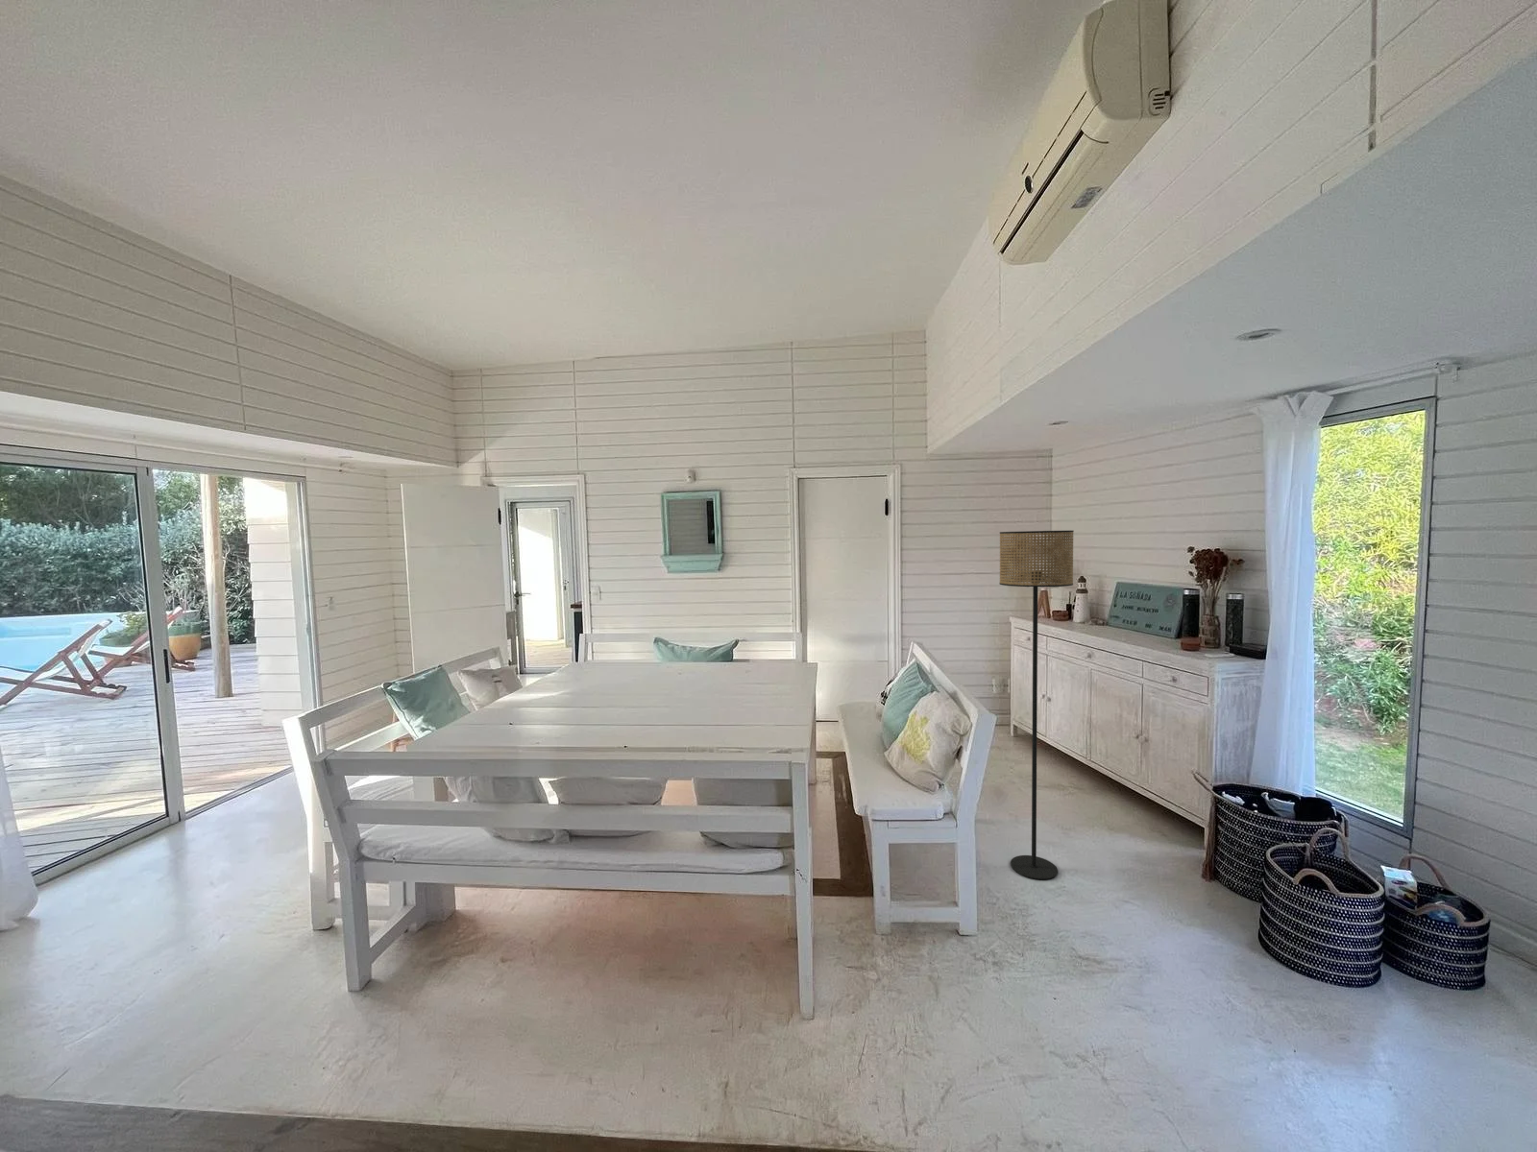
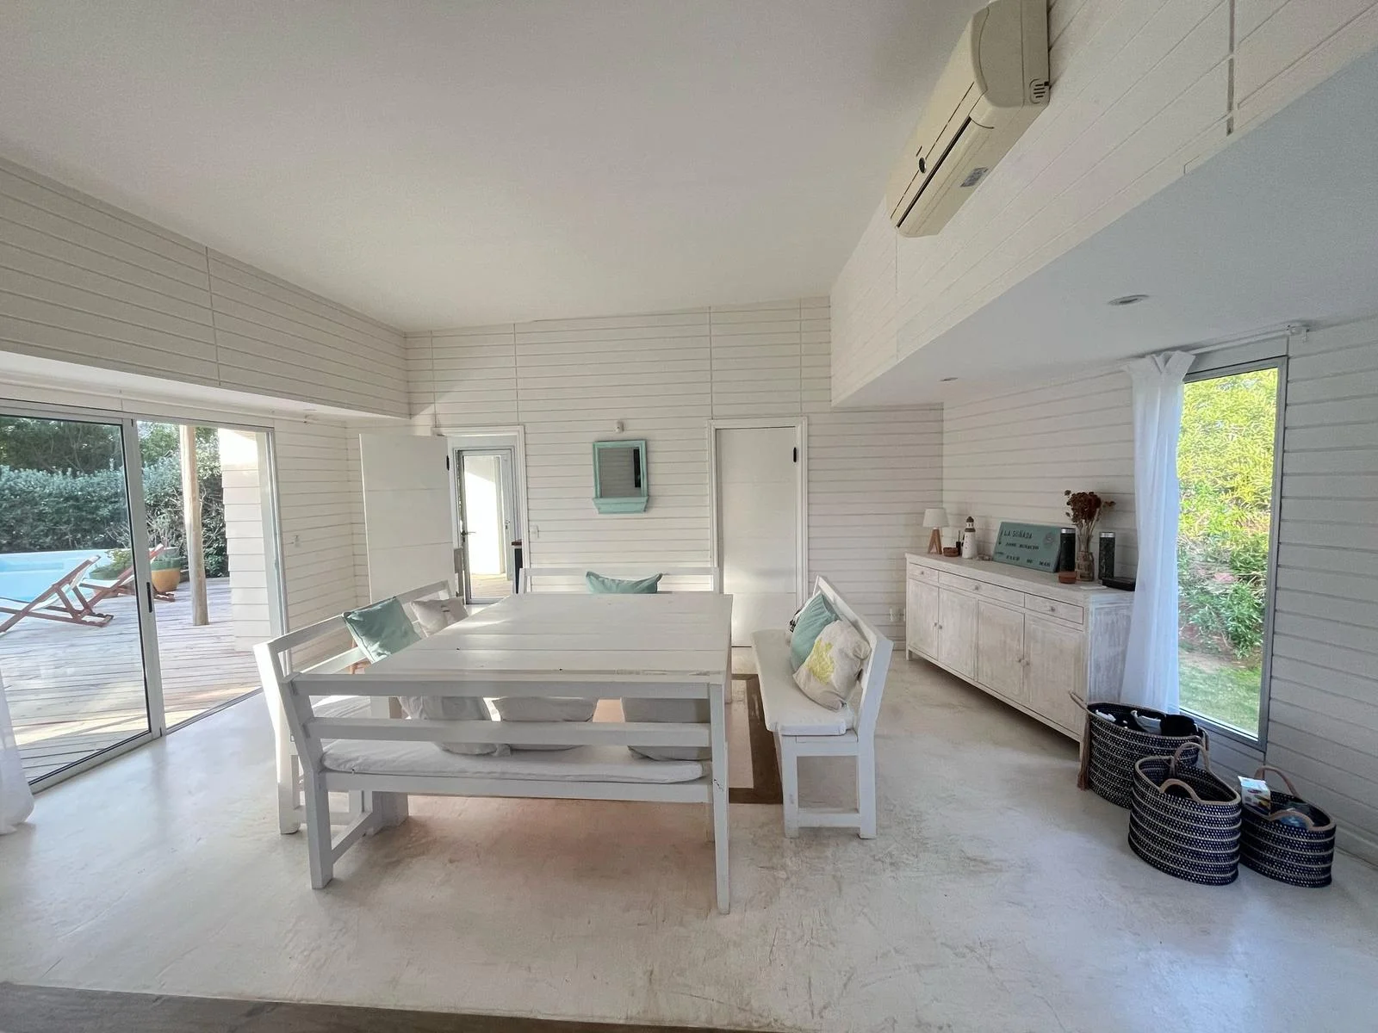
- floor lamp [998,530,1075,880]
